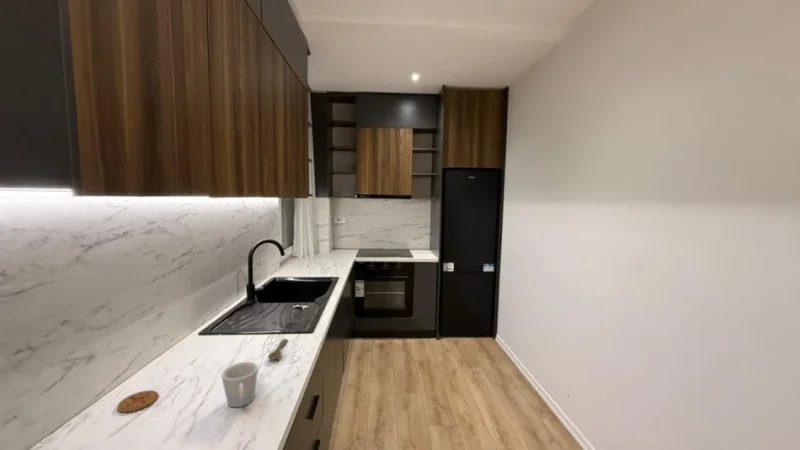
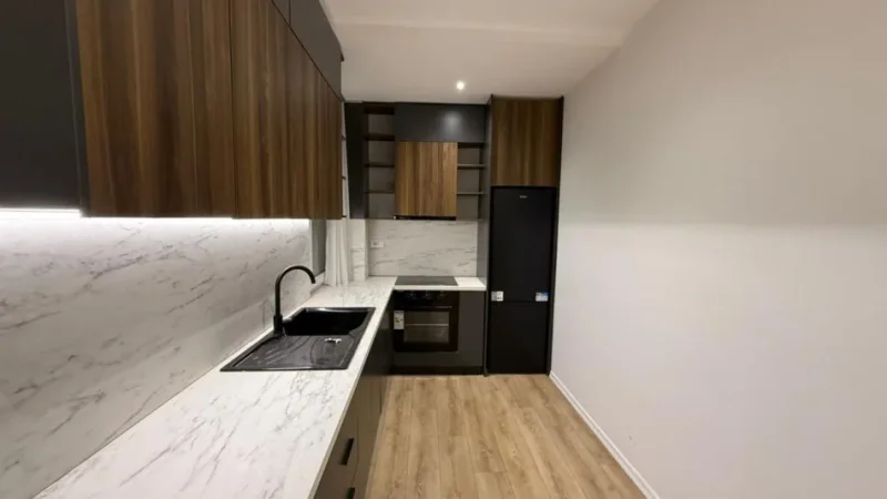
- spoon [267,338,288,360]
- mug [220,361,259,408]
- coaster [116,389,159,413]
